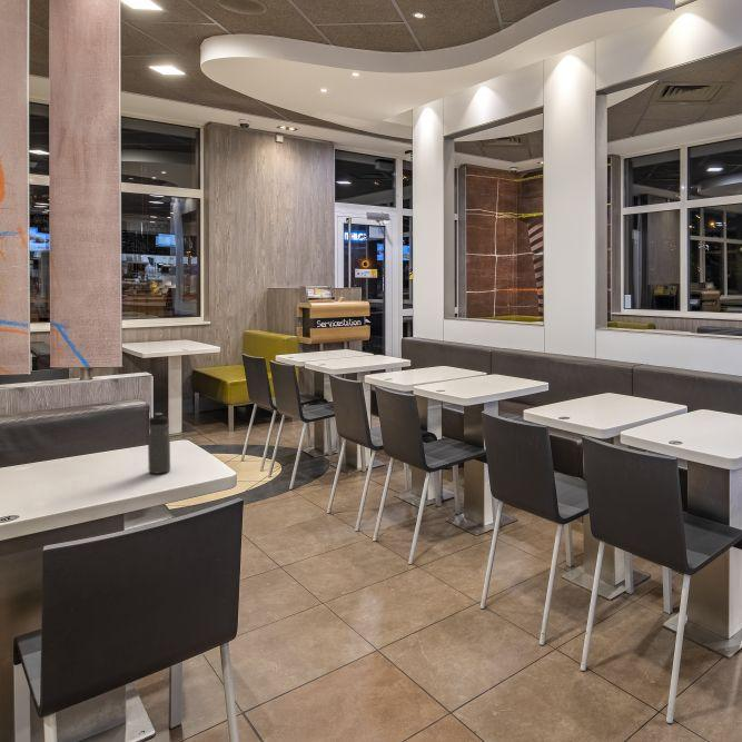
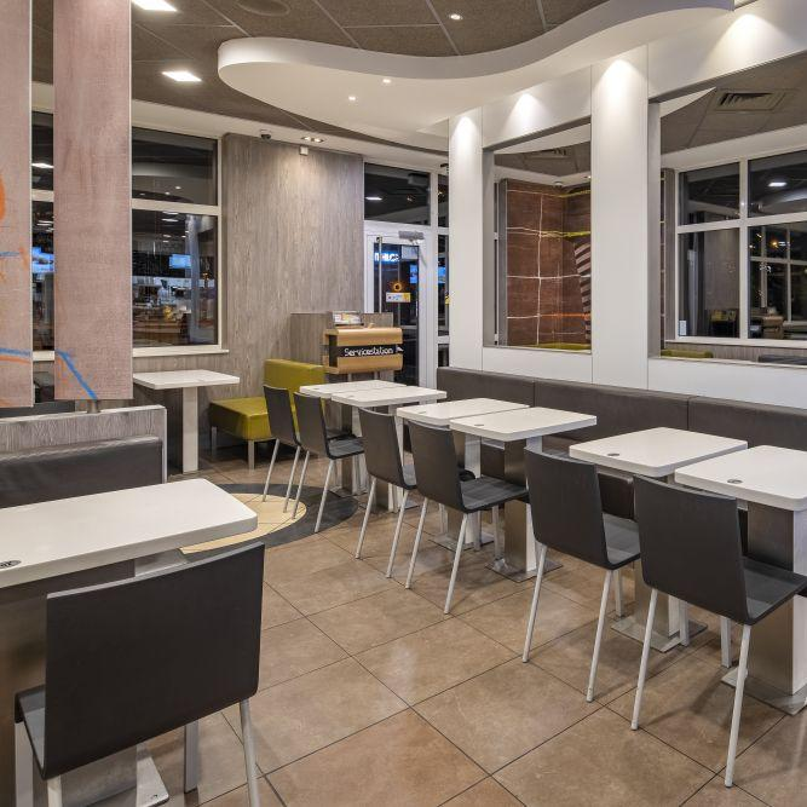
- water bottle [147,412,171,475]
